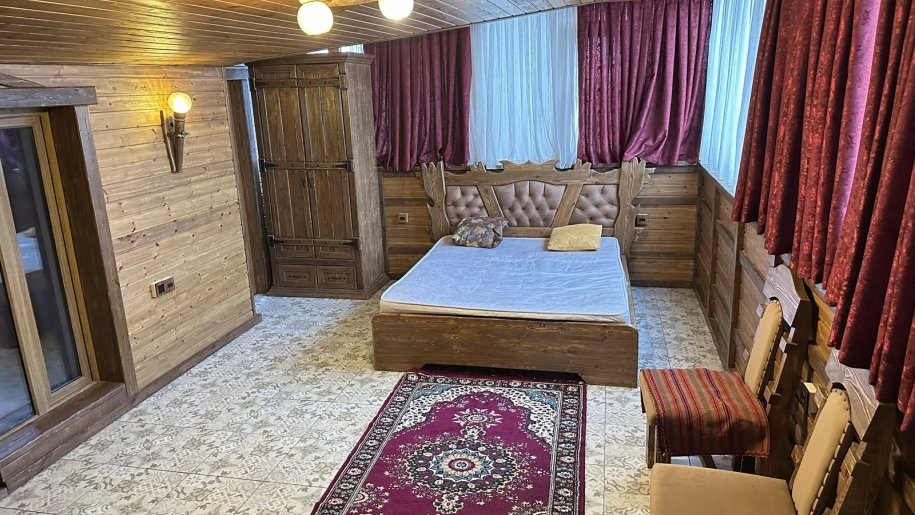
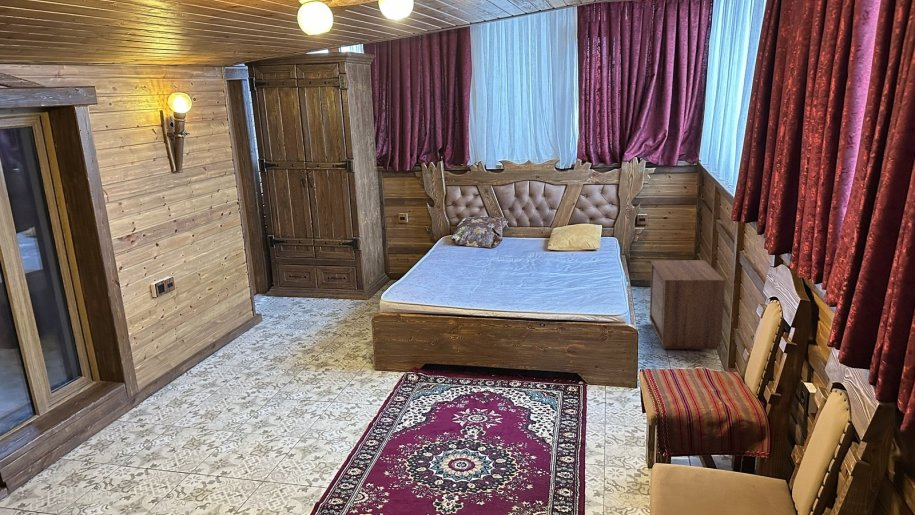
+ nightstand [648,259,726,351]
